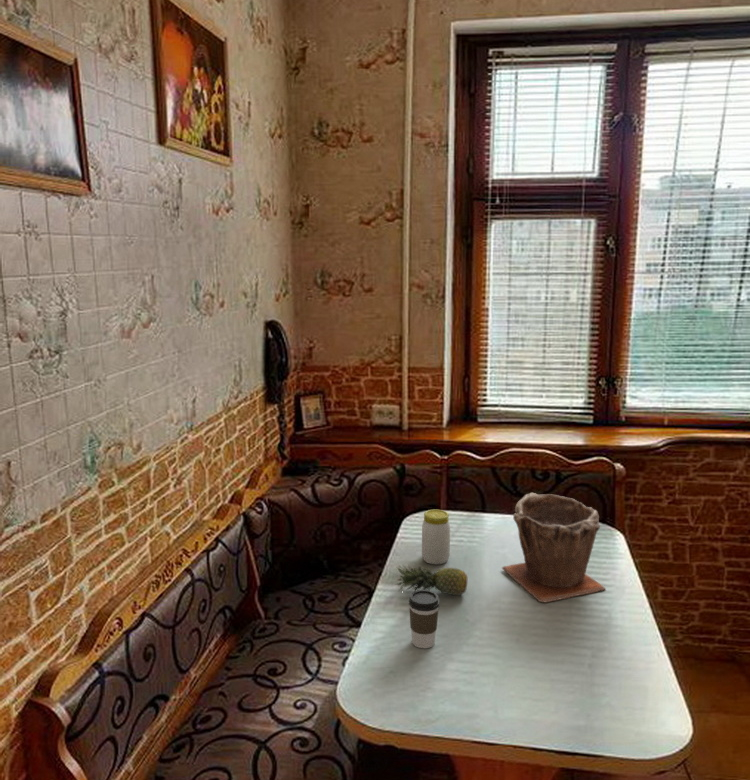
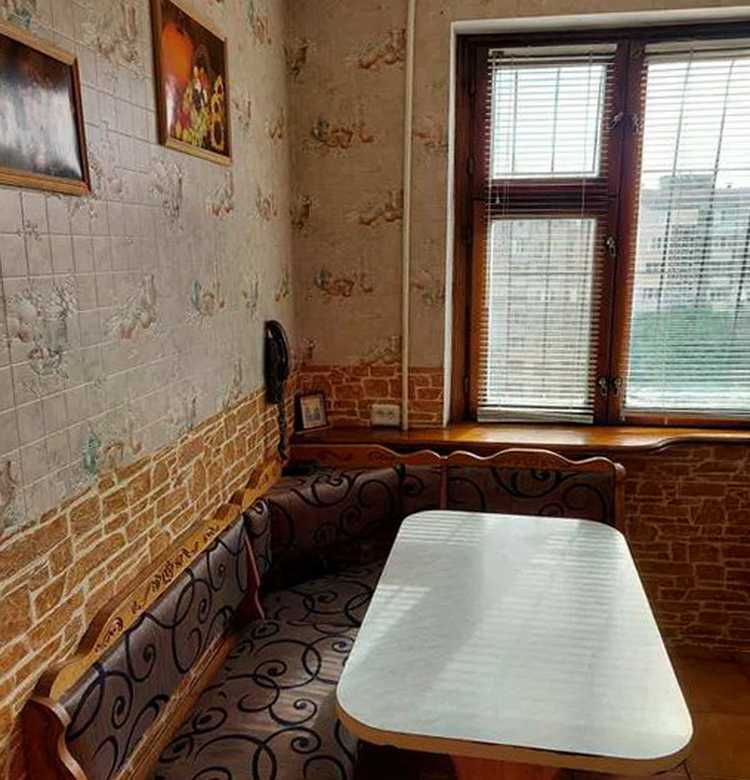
- jar [421,509,451,565]
- plant pot [501,492,606,603]
- fruit [395,563,468,596]
- coffee cup [408,589,441,649]
